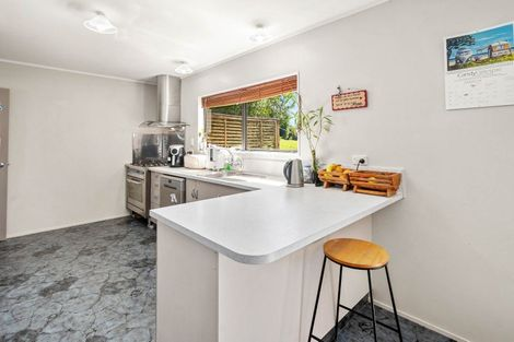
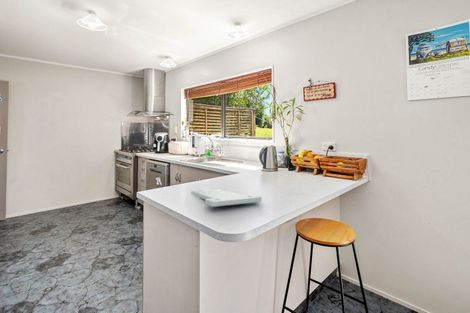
+ cutting board [190,188,263,208]
